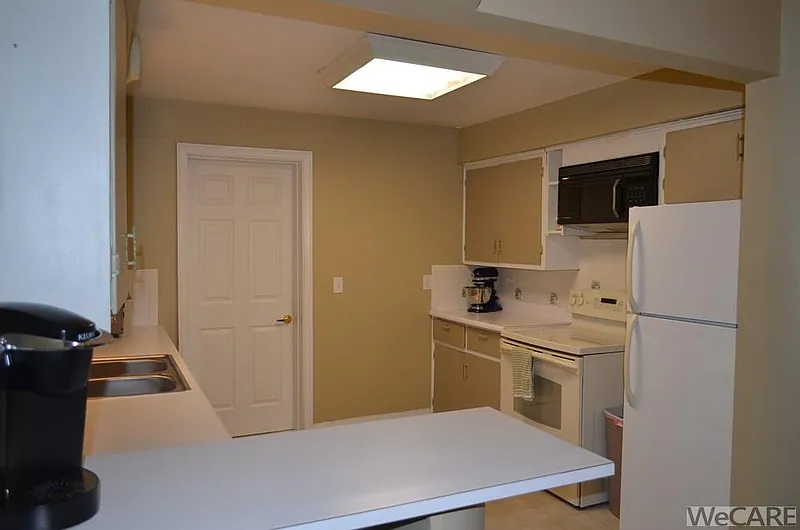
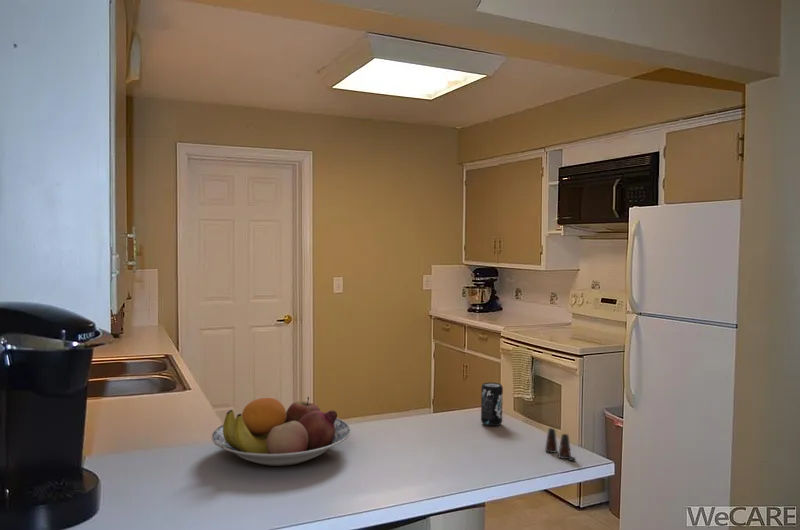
+ beverage can [480,382,504,427]
+ salt shaker [544,427,577,462]
+ fruit bowl [211,396,352,467]
